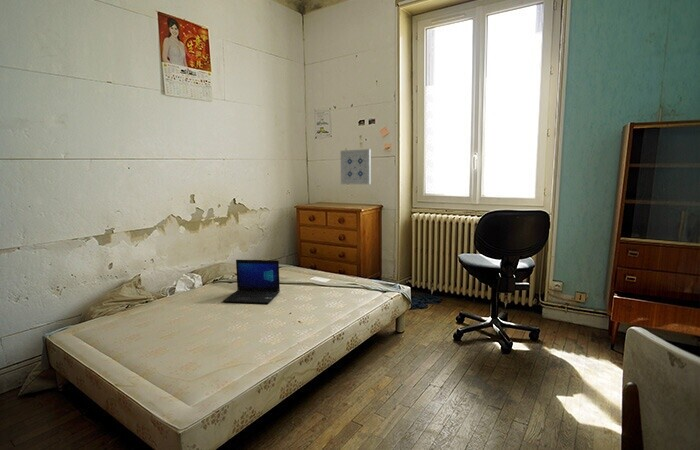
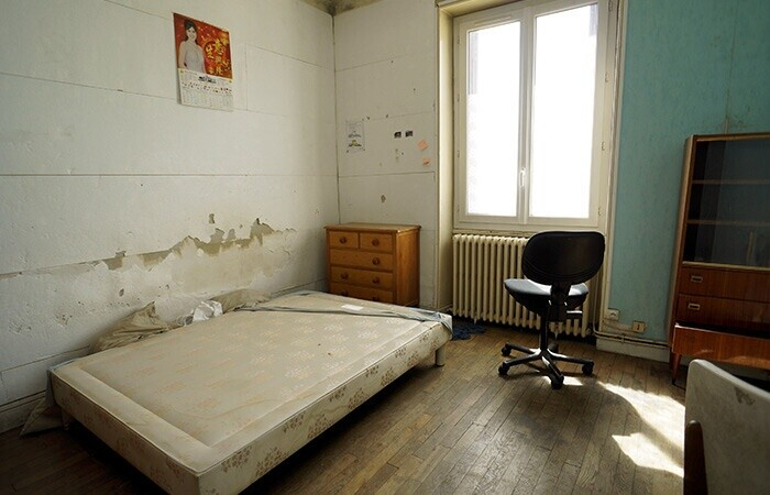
- wall art [340,148,372,185]
- laptop [222,259,281,304]
